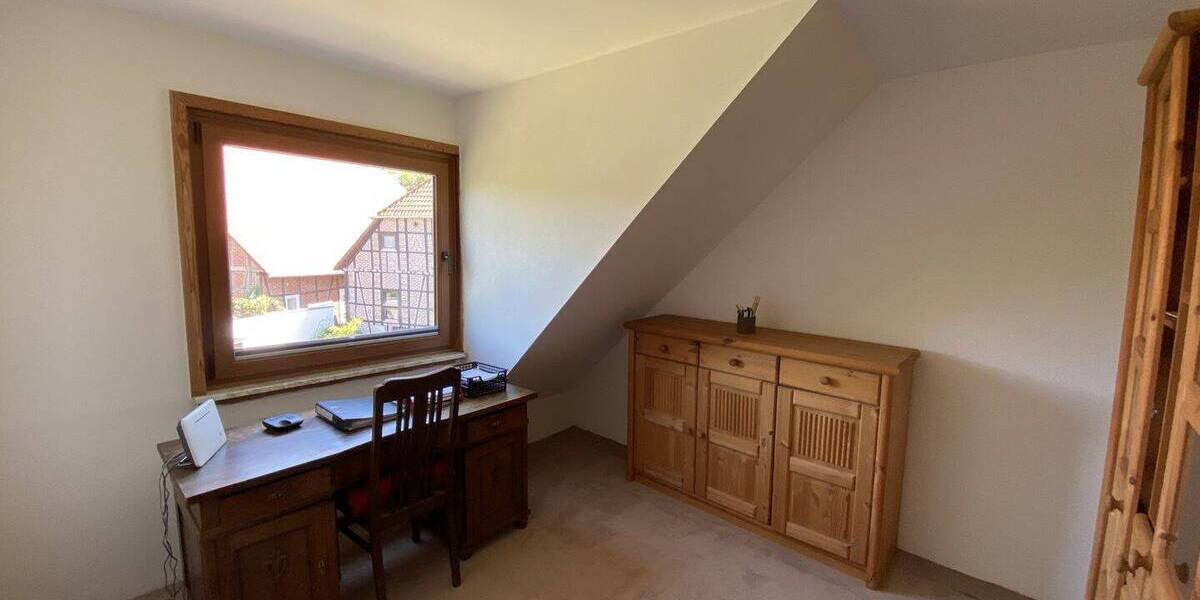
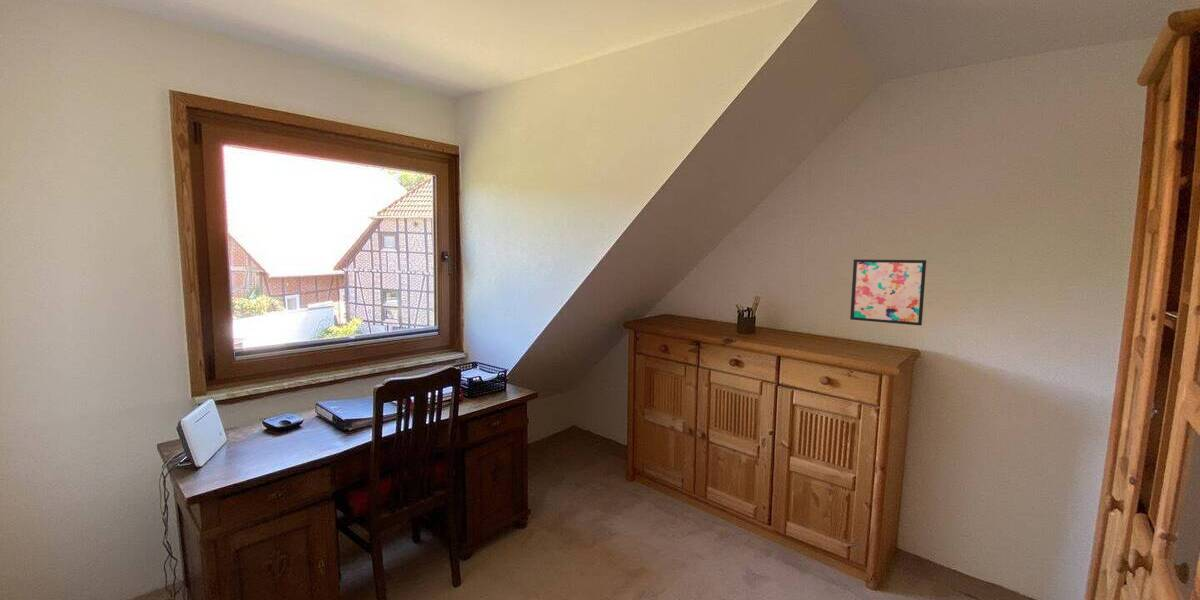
+ wall art [849,258,927,327]
